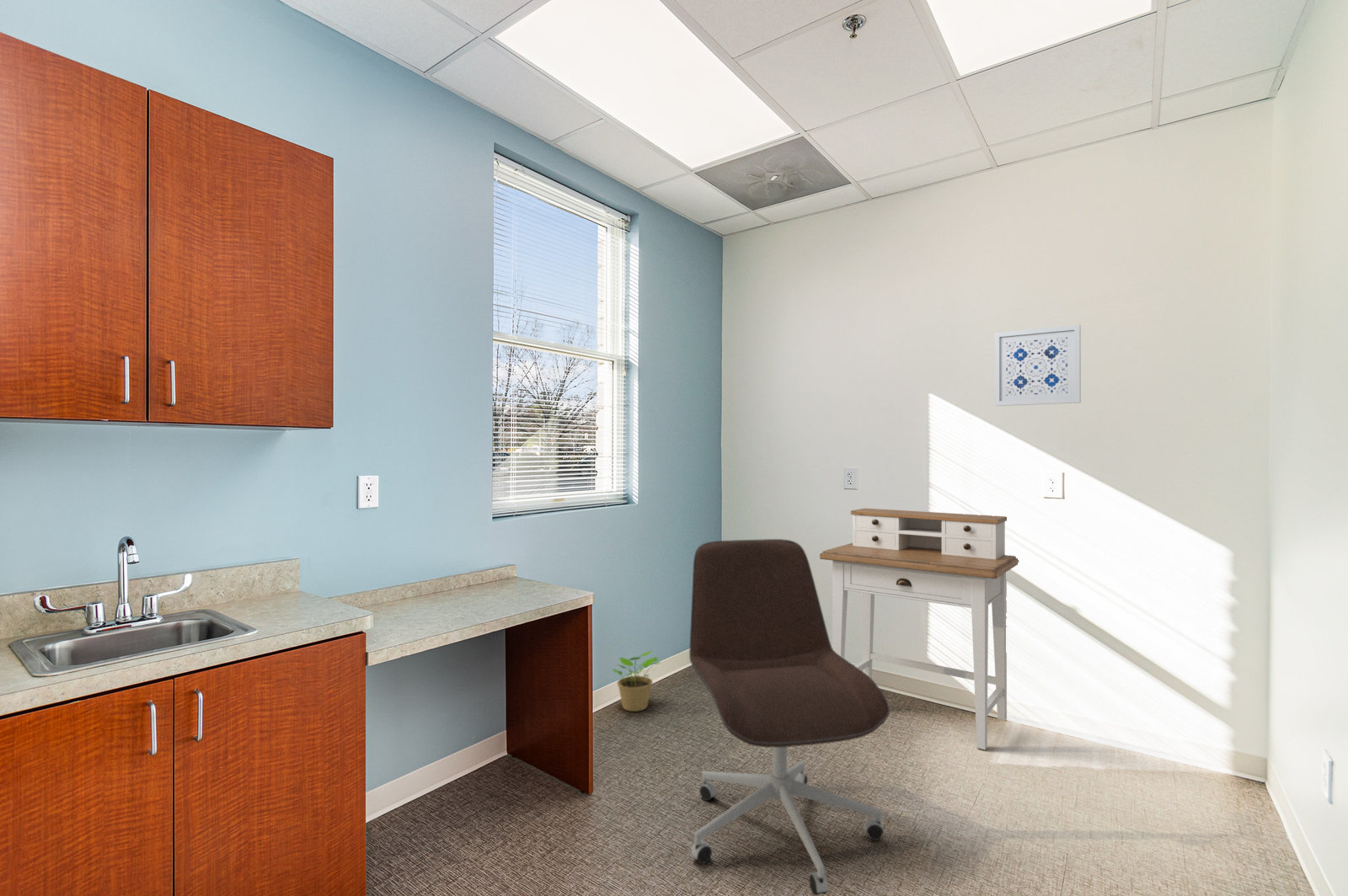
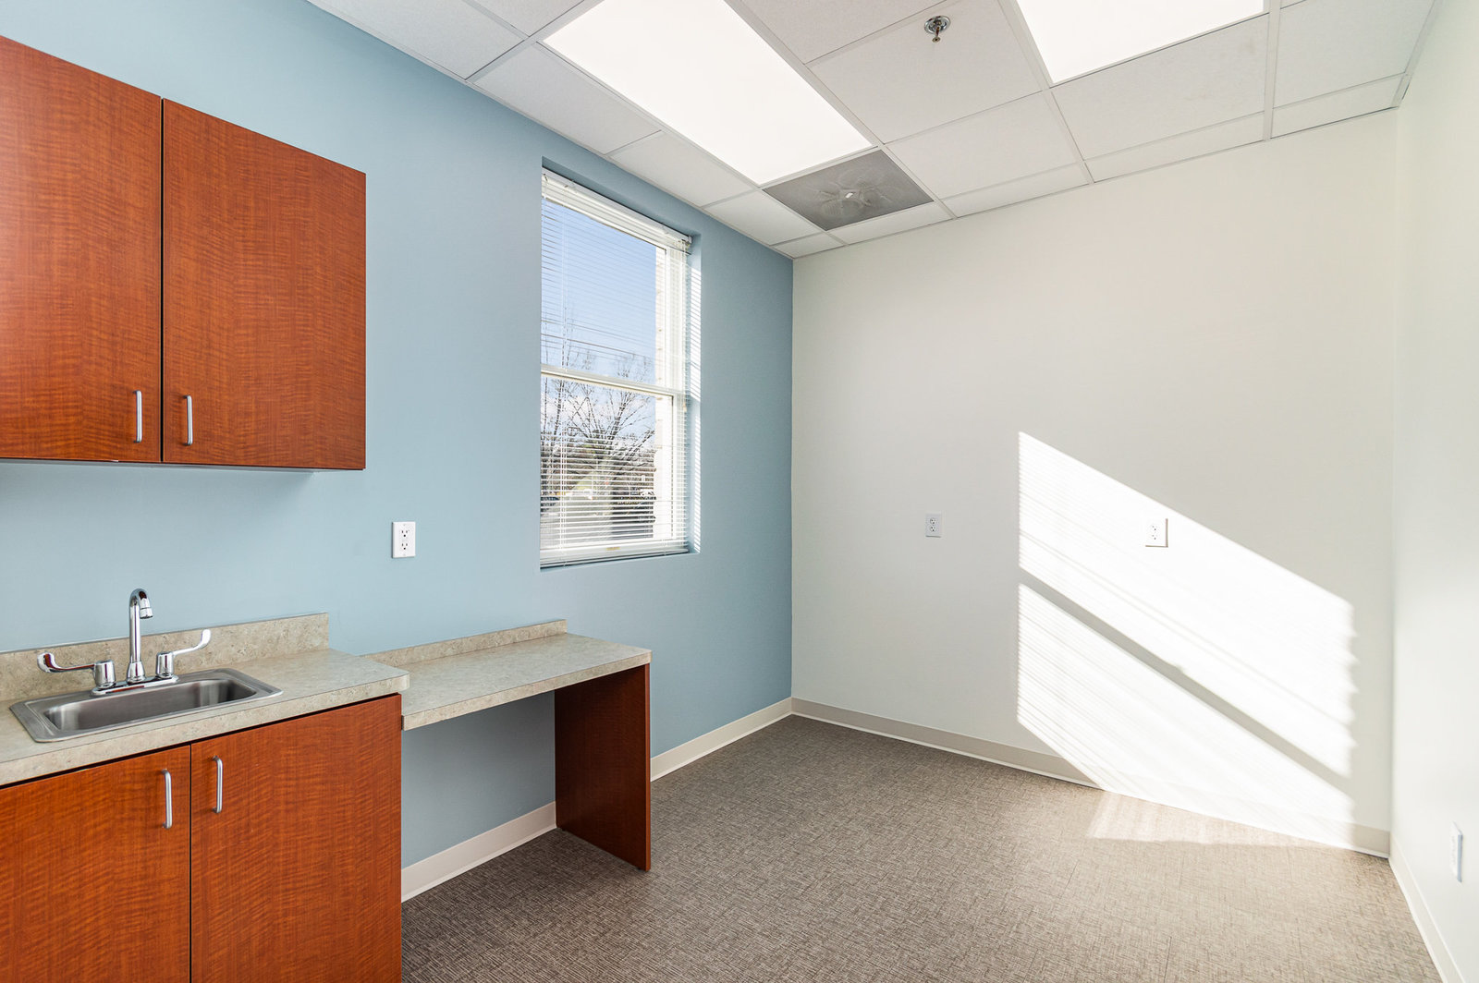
- potted plant [612,650,662,712]
- wall art [994,324,1082,407]
- desk [819,508,1019,750]
- office chair [688,538,891,896]
